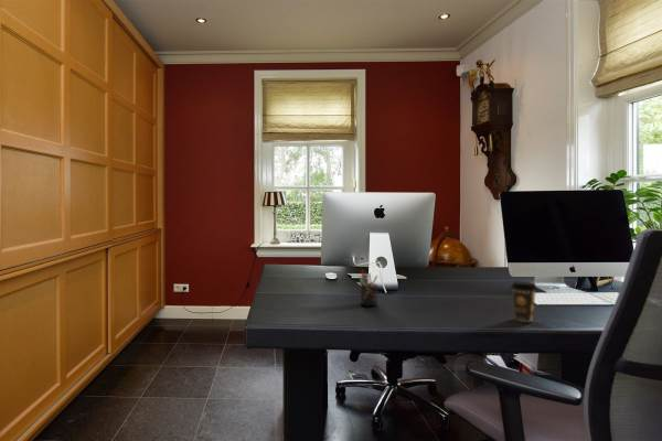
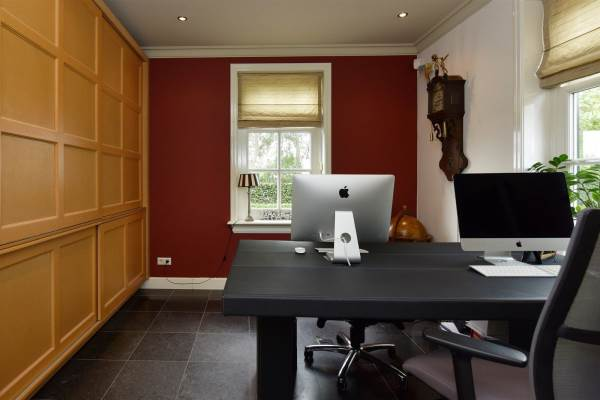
- coffee cup [510,280,538,323]
- pen holder [359,269,378,308]
